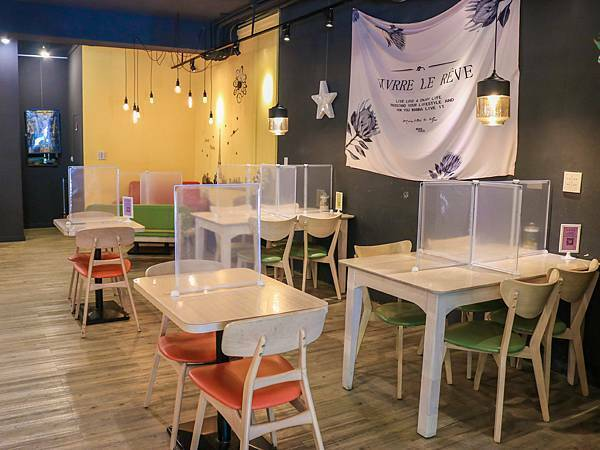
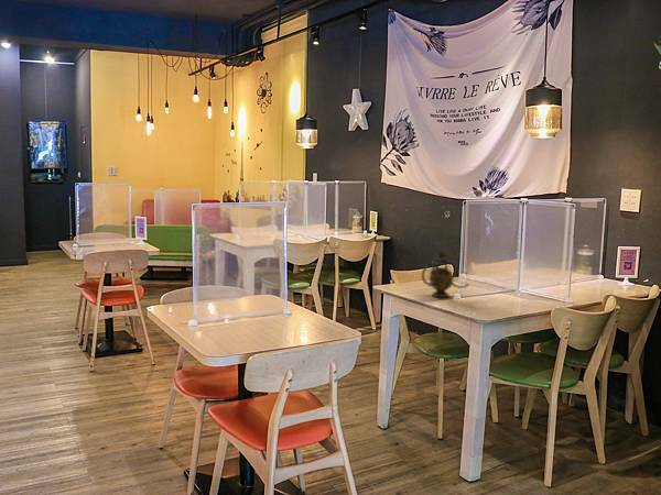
+ teapot [421,250,470,298]
